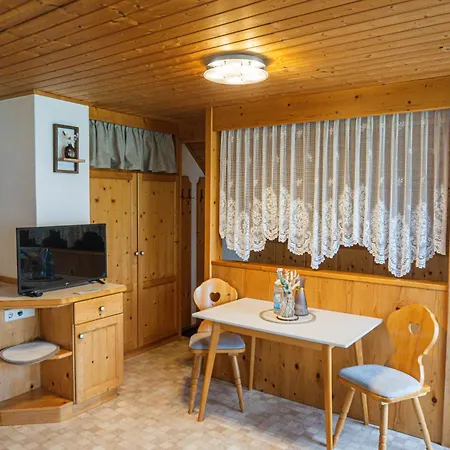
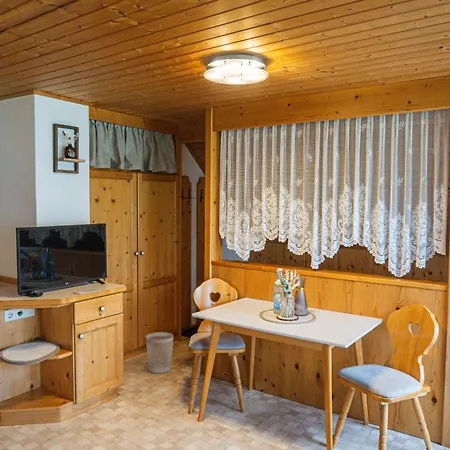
+ wastebasket [145,331,174,374]
